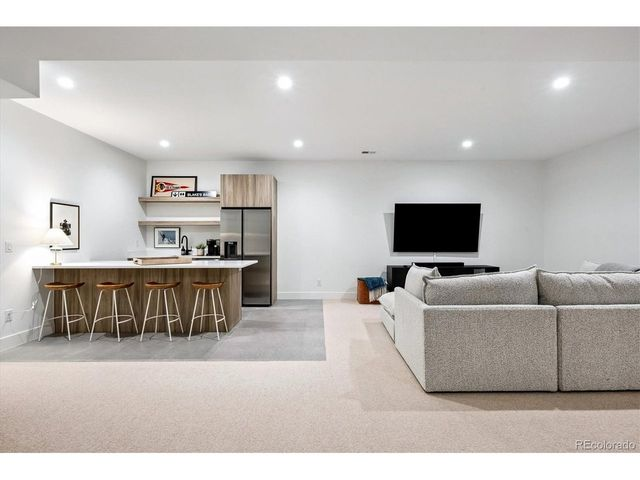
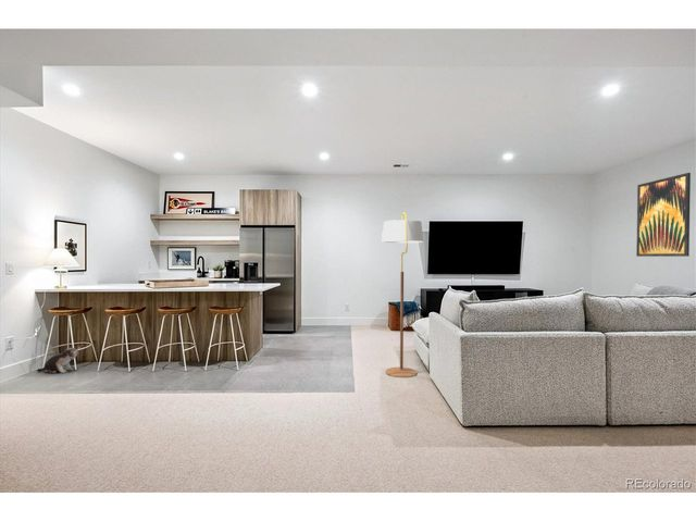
+ floor lamp [381,211,424,378]
+ plush toy [36,346,82,374]
+ wall art [635,172,692,258]
